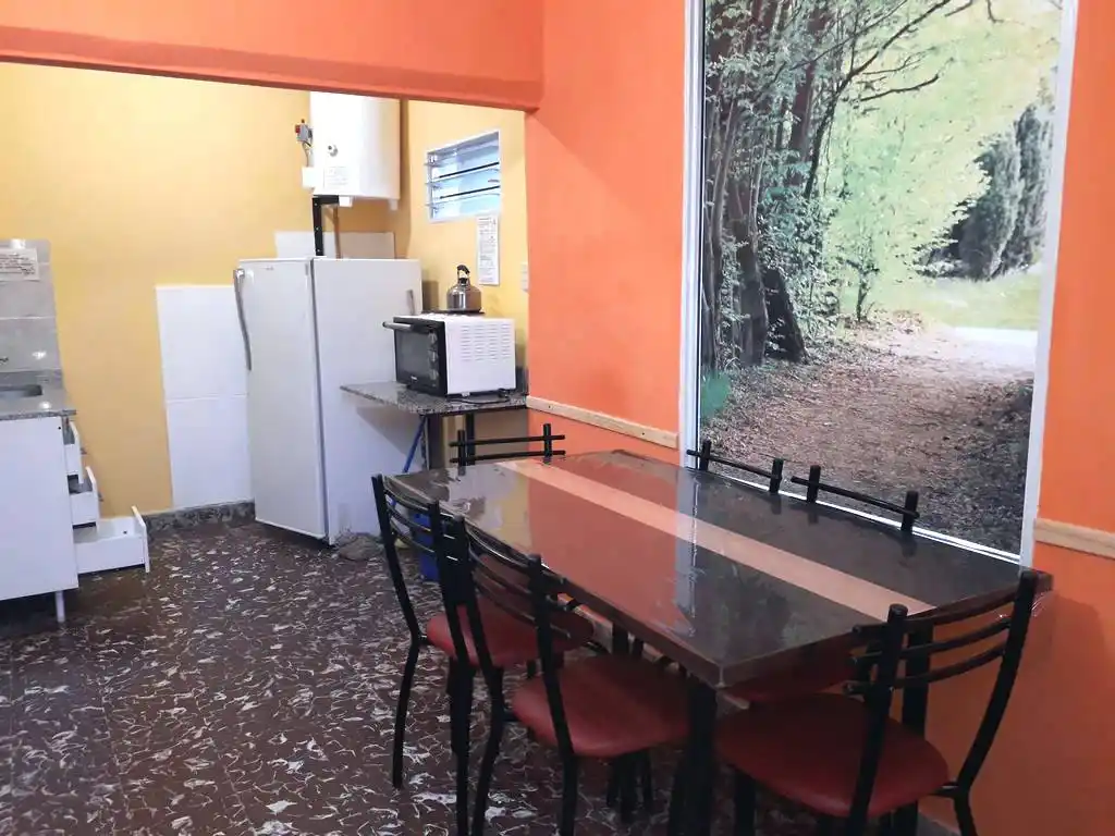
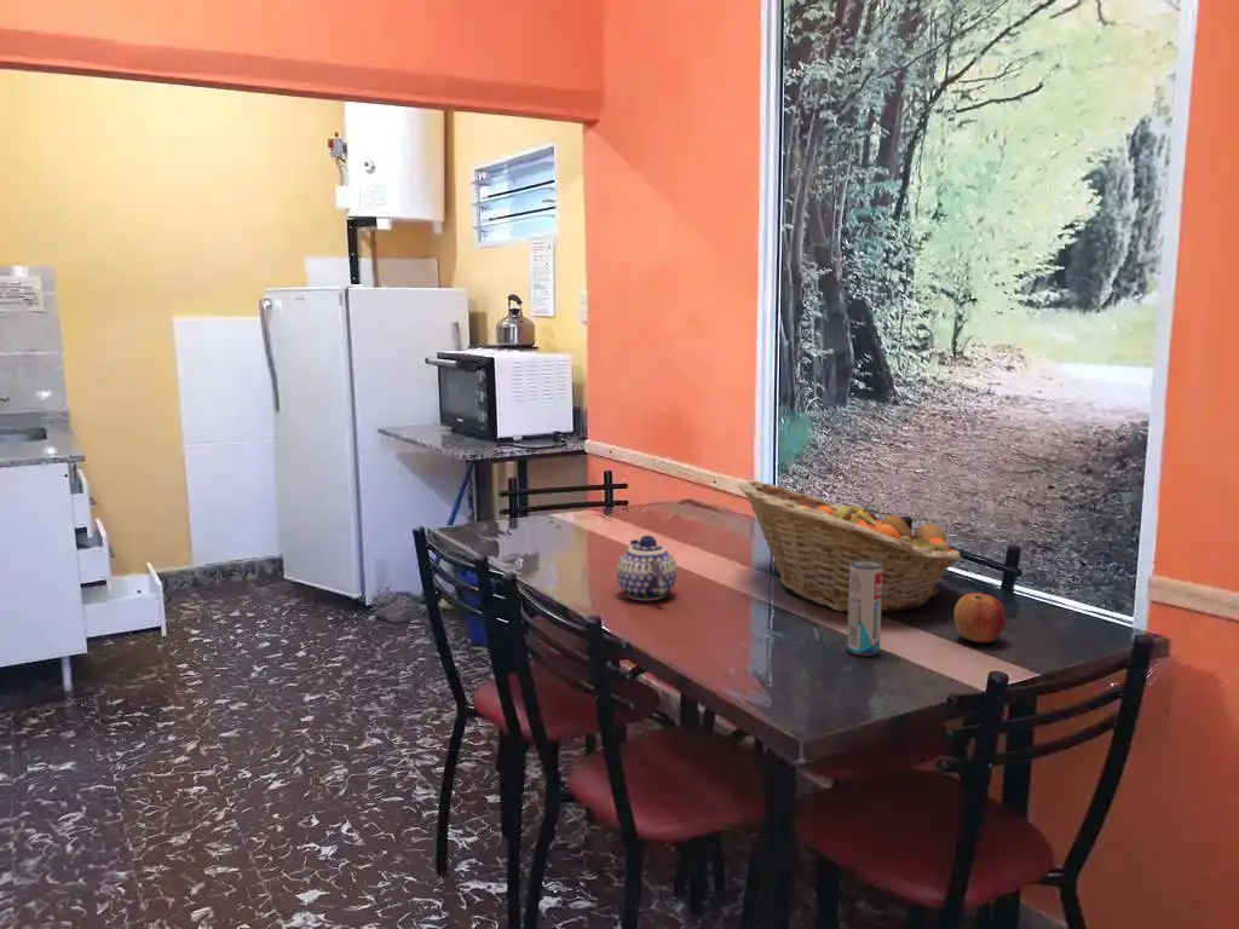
+ fruit basket [738,480,963,614]
+ beverage can [846,559,882,657]
+ teapot [616,535,678,601]
+ apple [952,592,1007,644]
